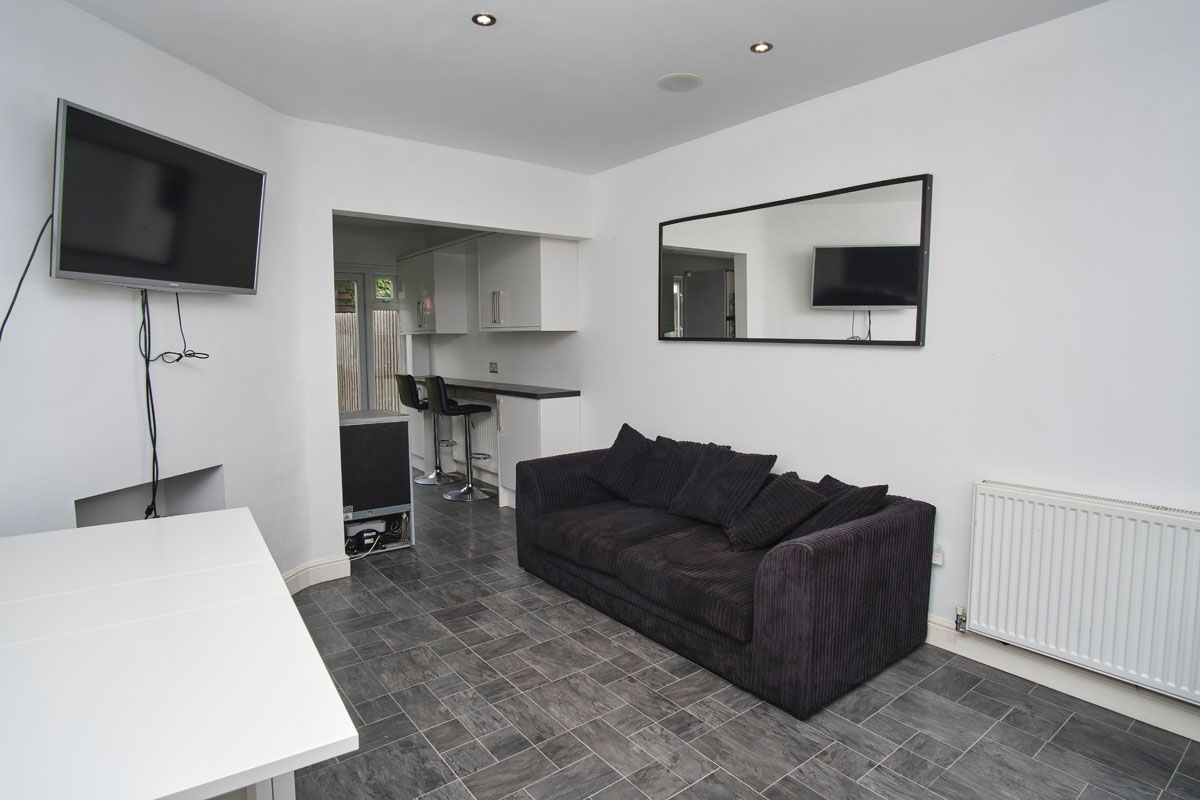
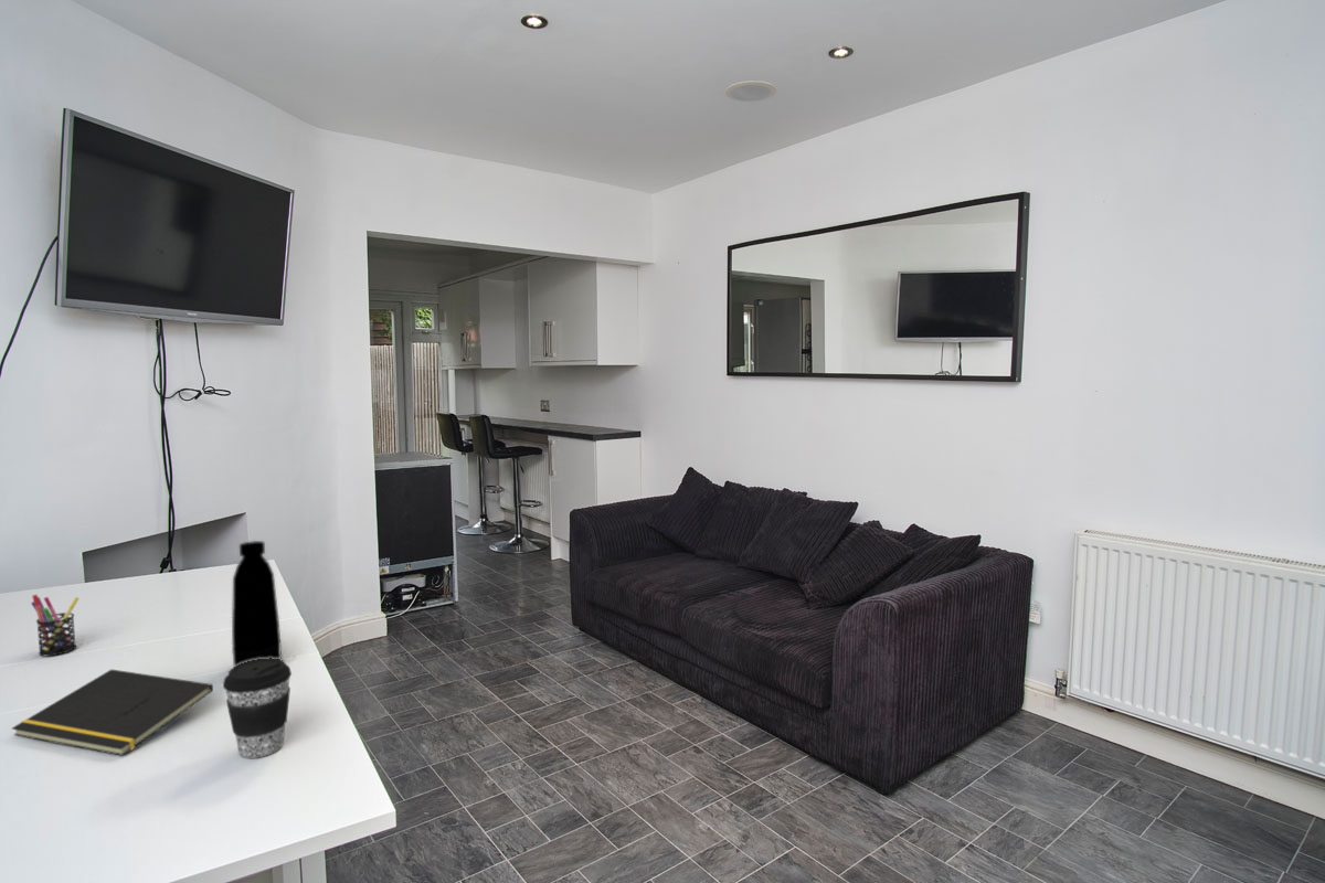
+ notepad [11,669,214,757]
+ pen holder [30,594,81,657]
+ coffee cup [222,658,293,759]
+ bottle [231,540,283,668]
